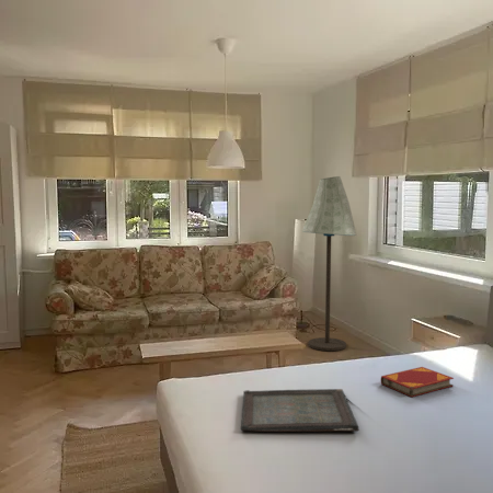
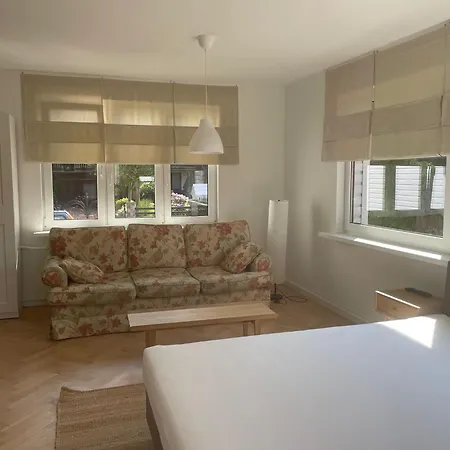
- serving tray [240,388,360,433]
- hardback book [380,366,455,398]
- floor lamp [301,175,357,352]
